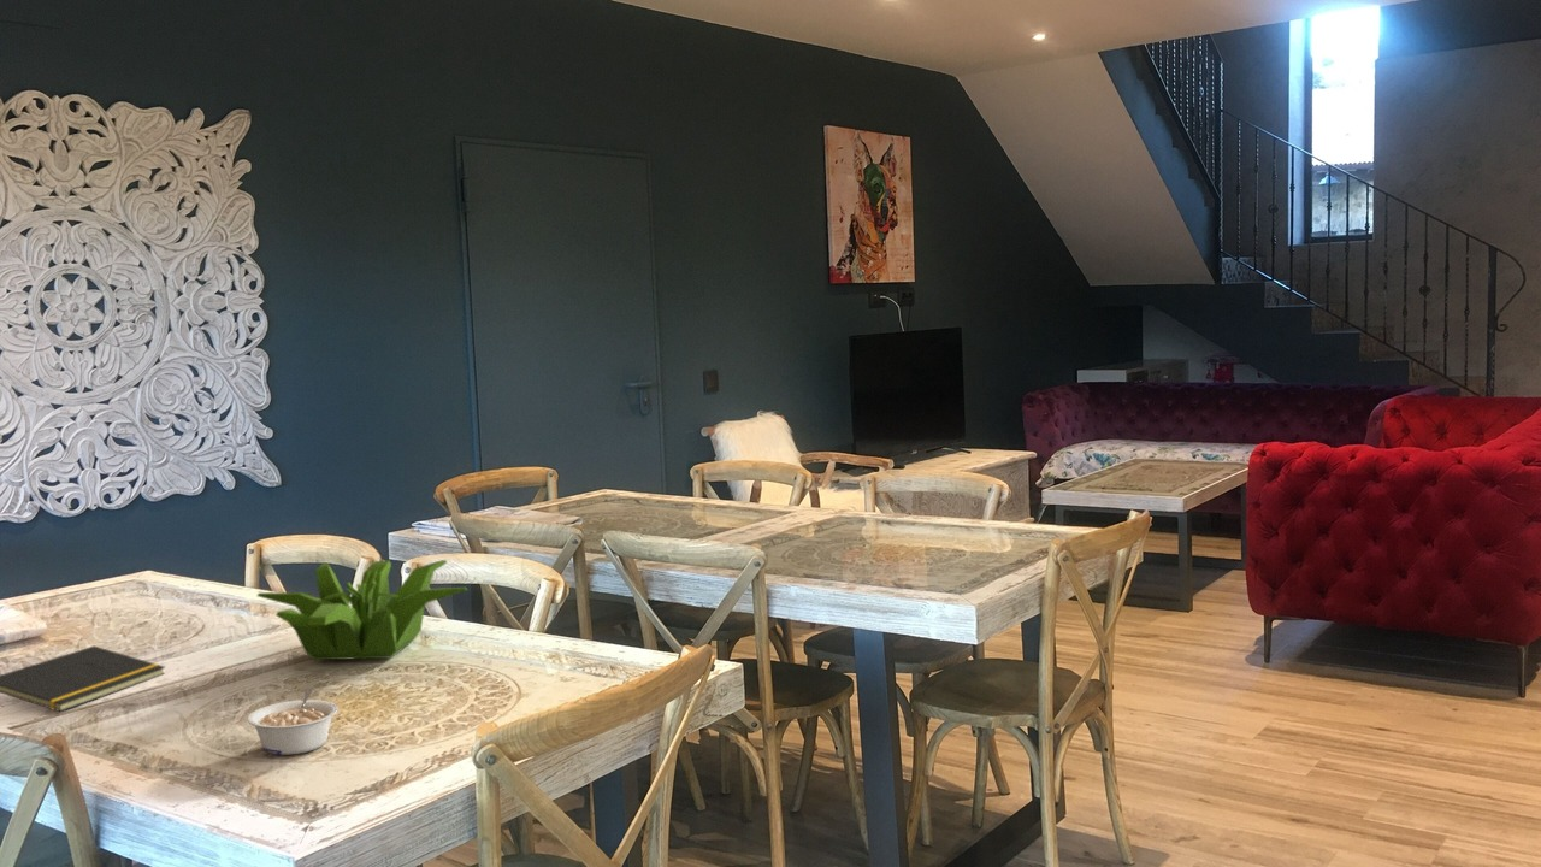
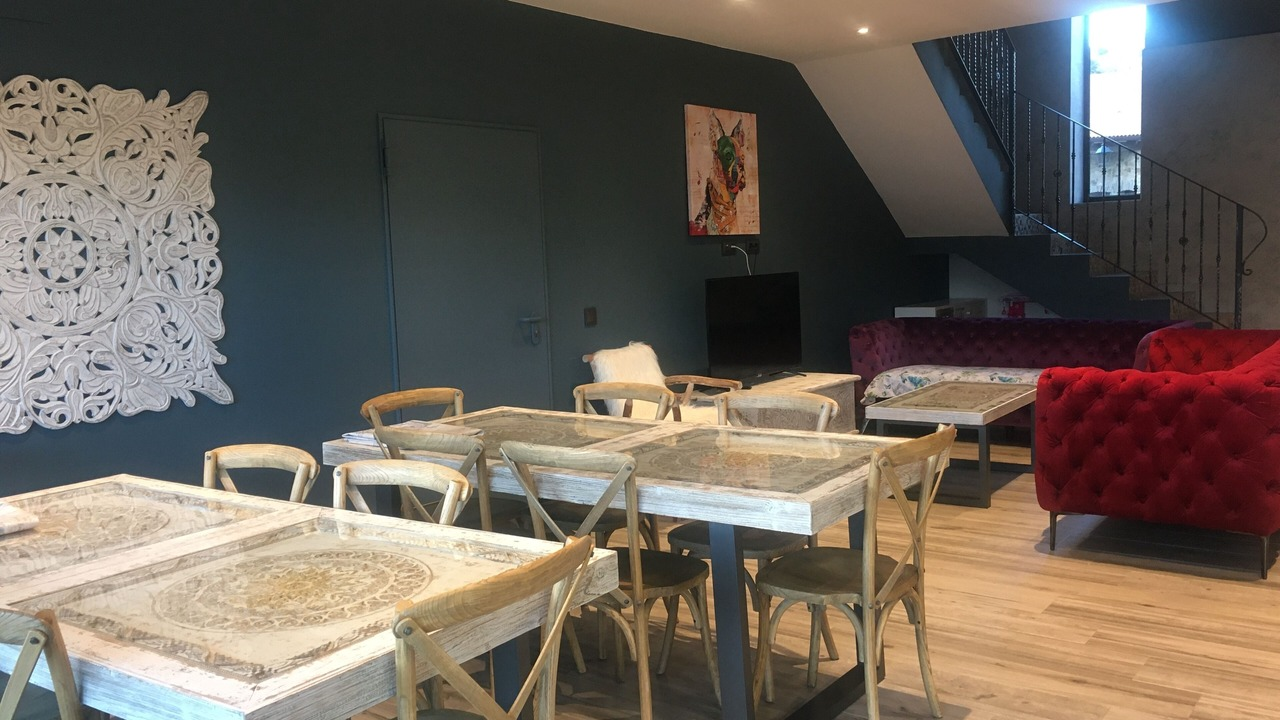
- legume [247,686,340,756]
- notepad [0,645,166,713]
- plant [255,559,468,661]
